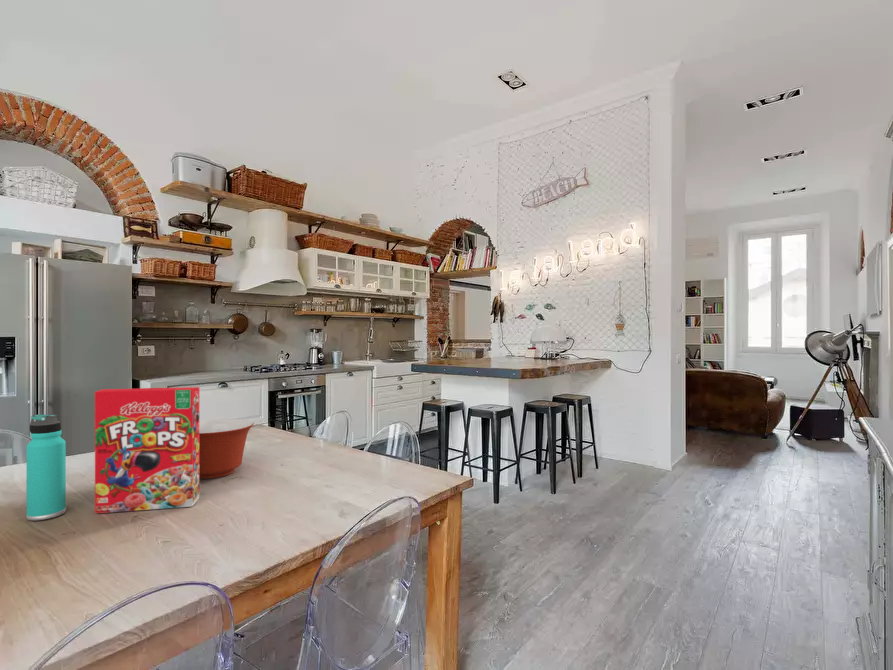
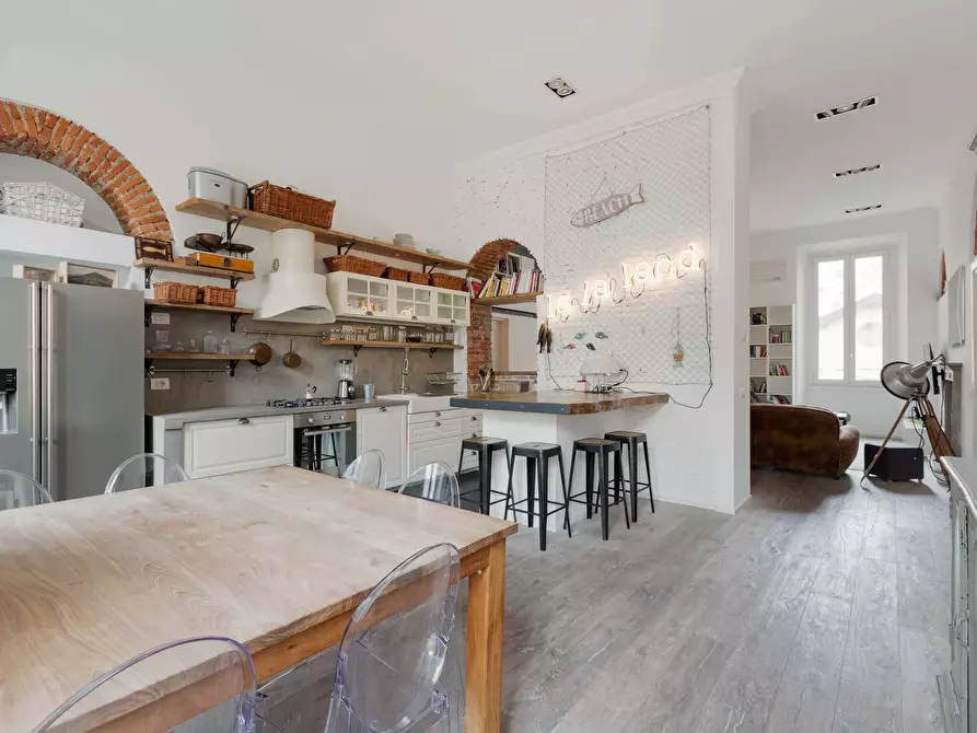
- mixing bowl [199,418,255,480]
- thermos bottle [26,413,67,522]
- cereal box [94,386,200,514]
